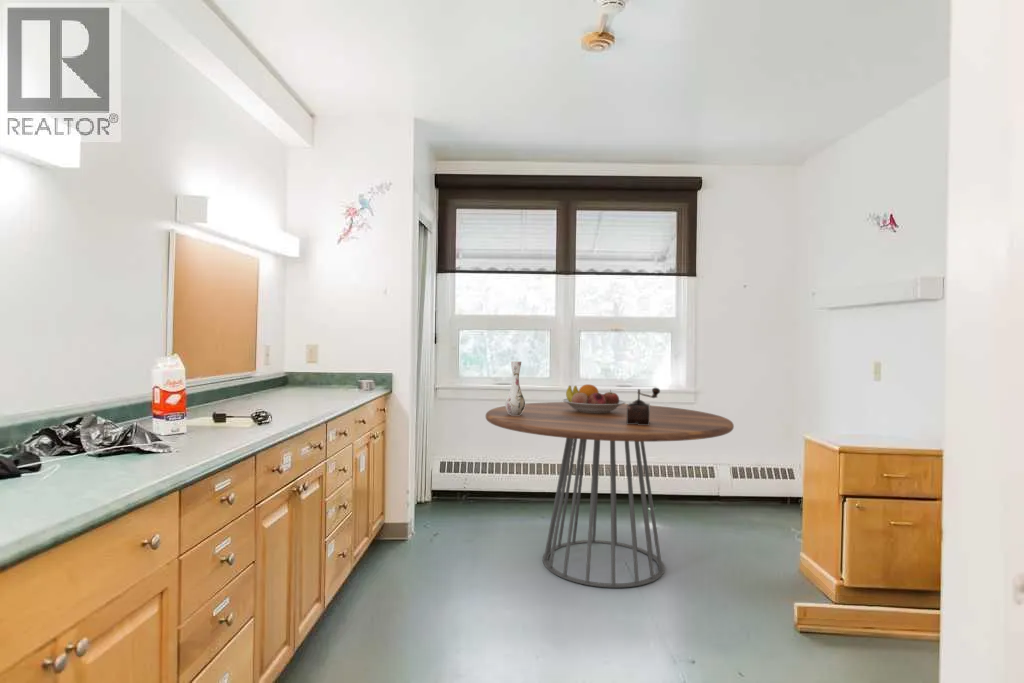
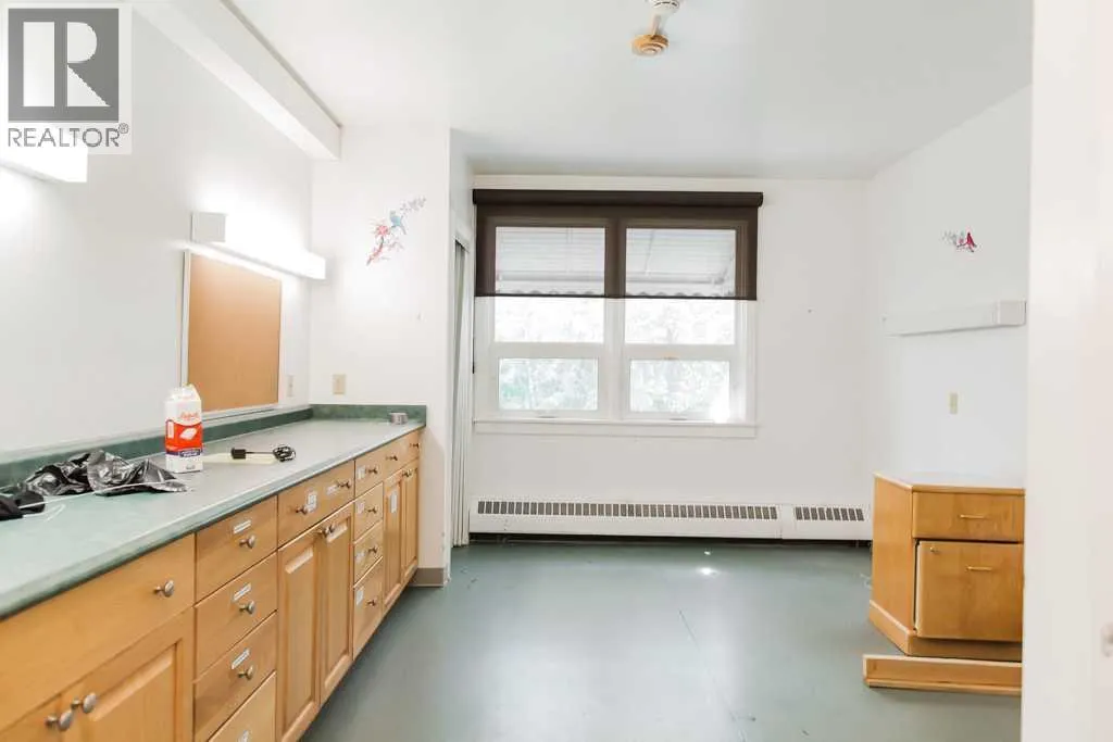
- dining table [485,401,735,588]
- fruit bowl [562,383,626,414]
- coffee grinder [627,387,661,425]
- vase [504,360,526,415]
